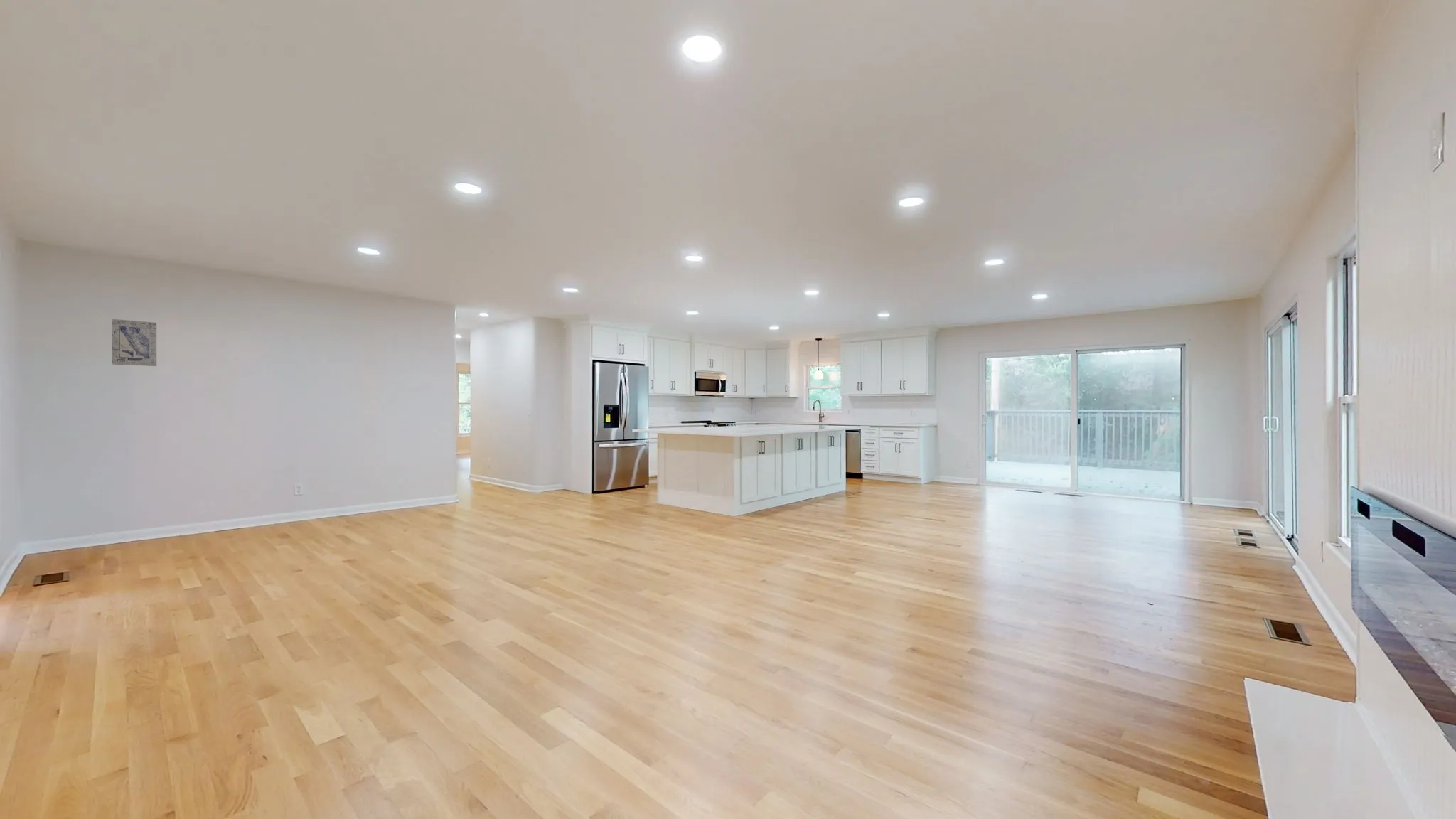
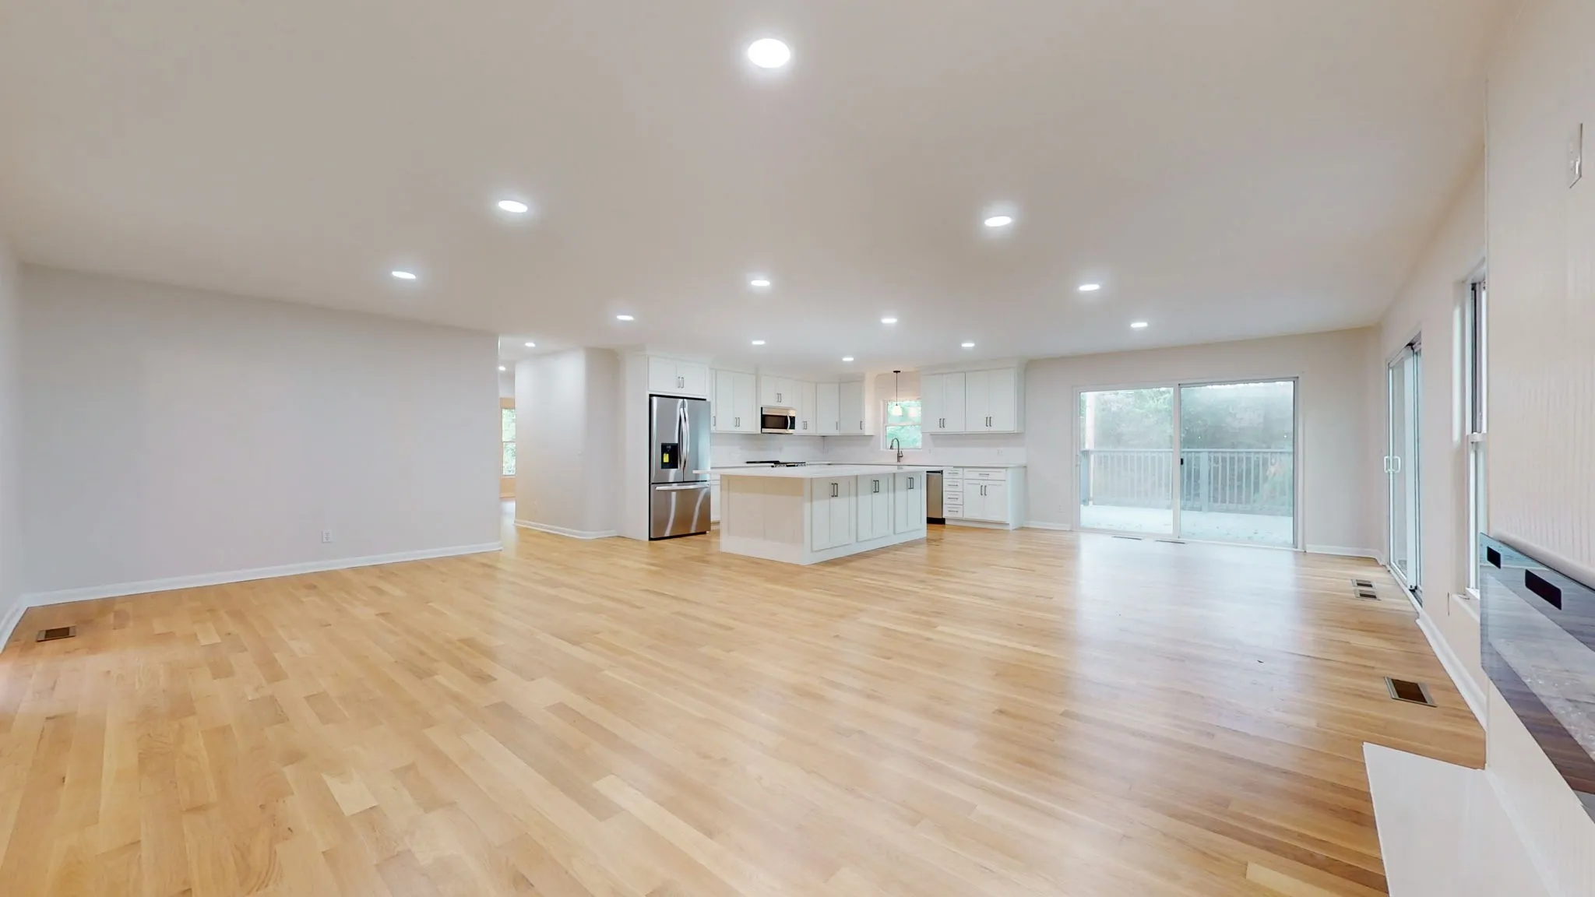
- wall art [112,319,157,367]
